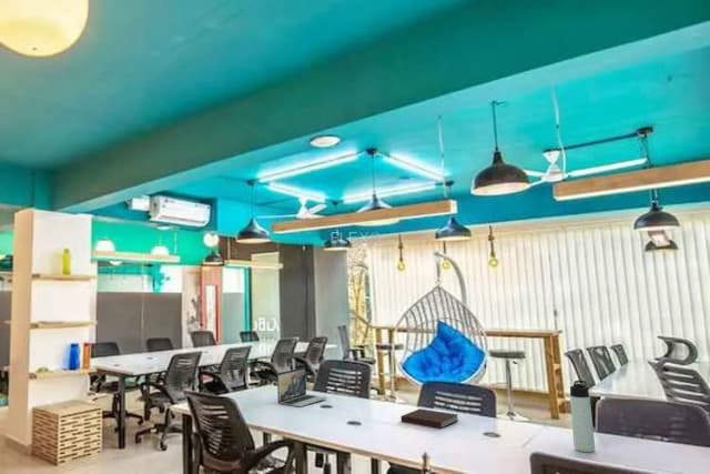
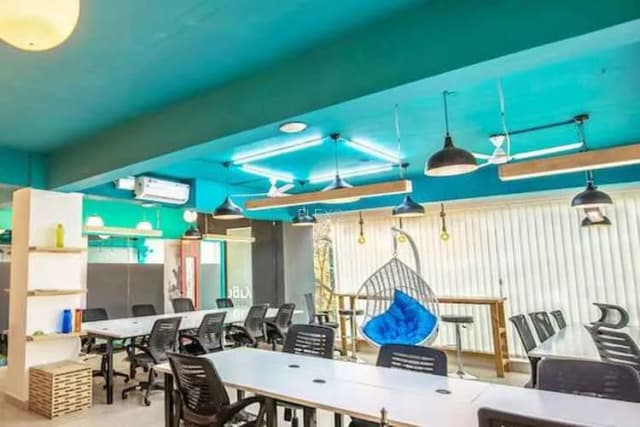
- laptop [276,366,328,407]
- notebook [399,407,460,430]
- thermos bottle [569,380,596,453]
